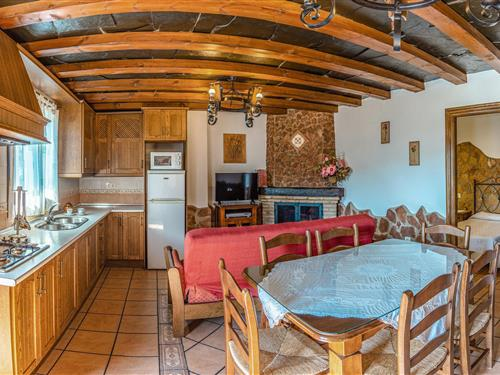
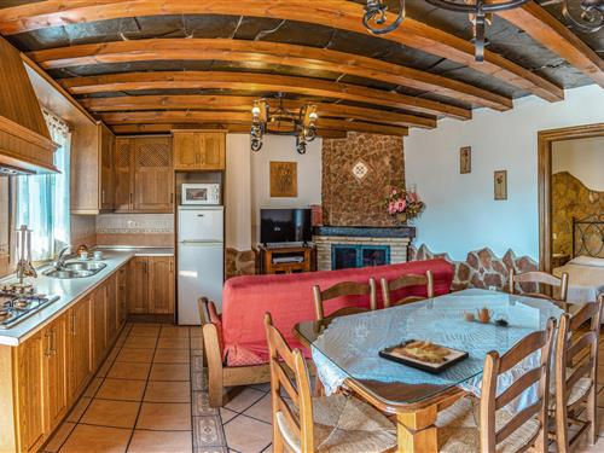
+ teapot [460,306,510,326]
+ food plate [377,338,470,374]
